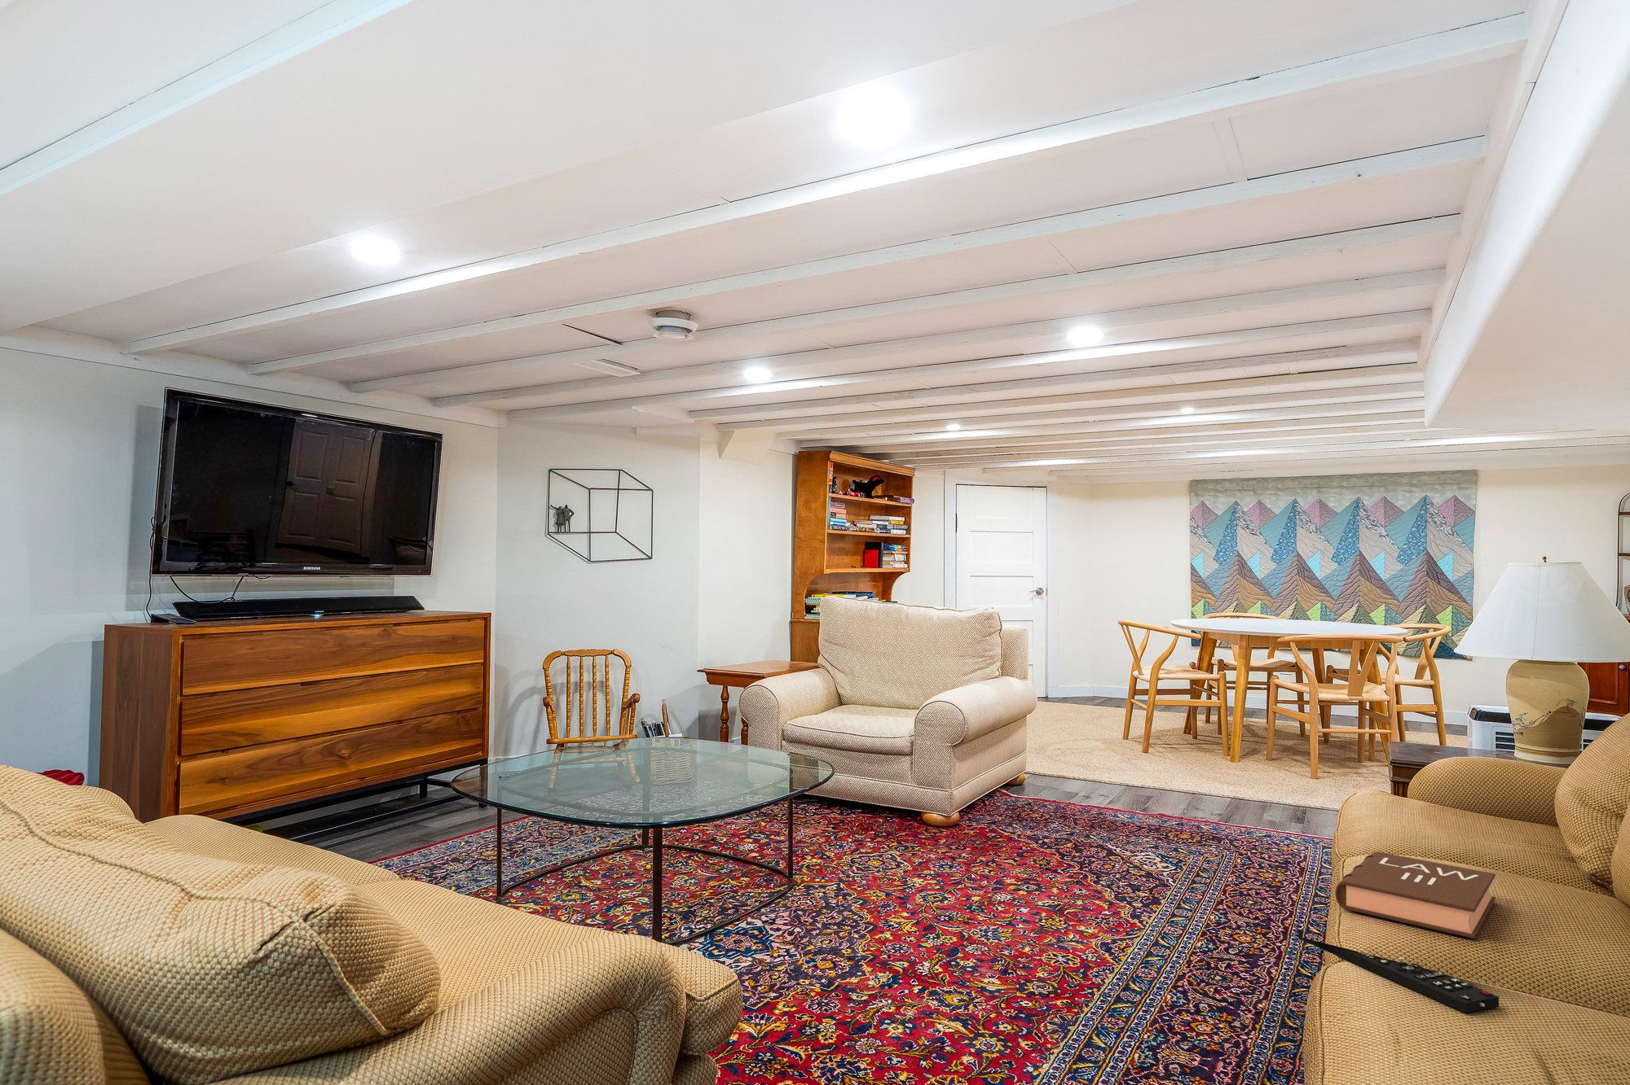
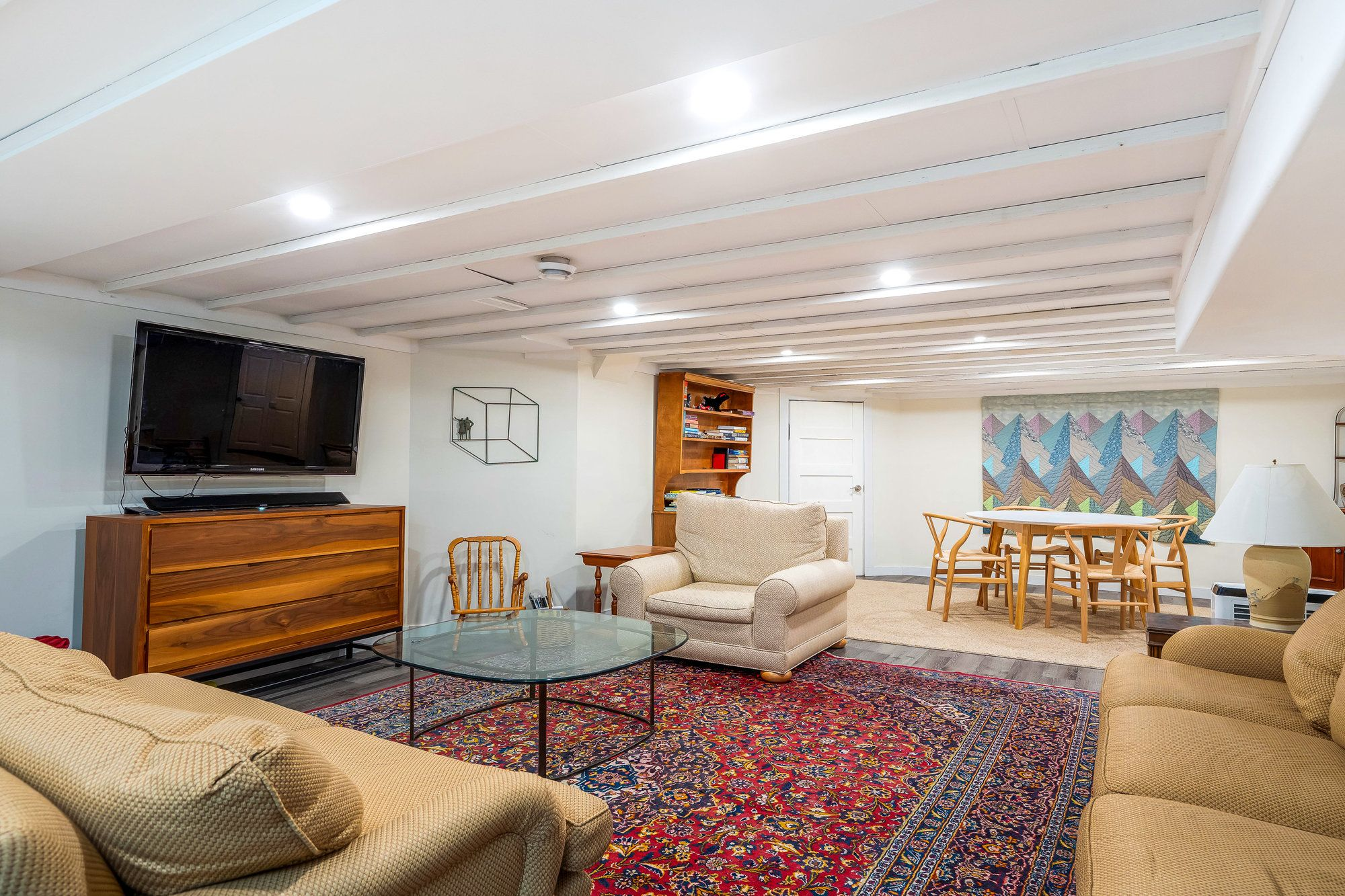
- book [1334,850,1497,940]
- remote control [1298,928,1499,1015]
